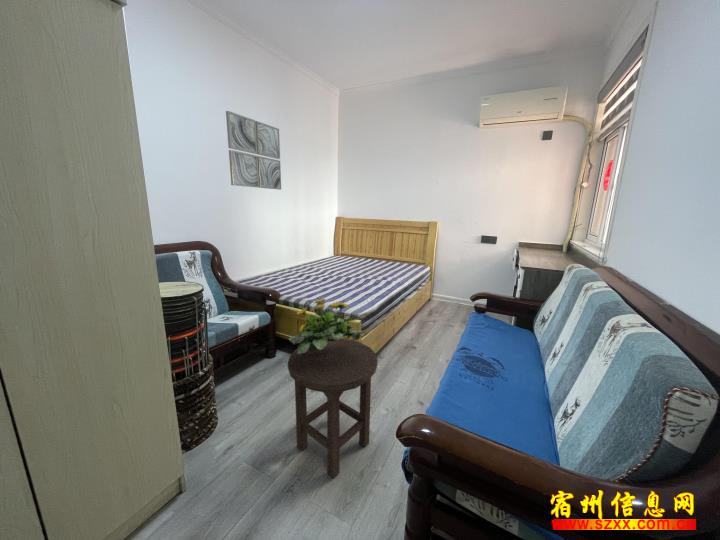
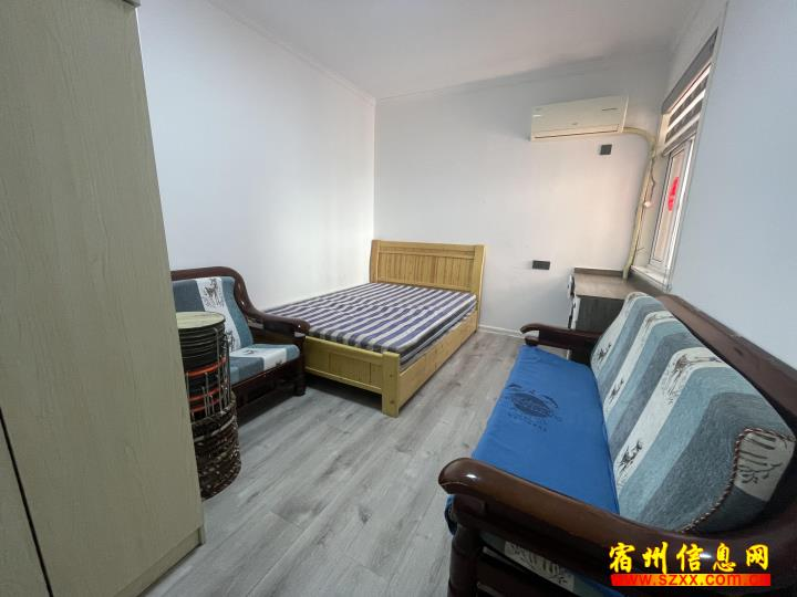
- flowering plant [288,298,367,354]
- wall art [225,110,282,191]
- stool [287,338,379,480]
